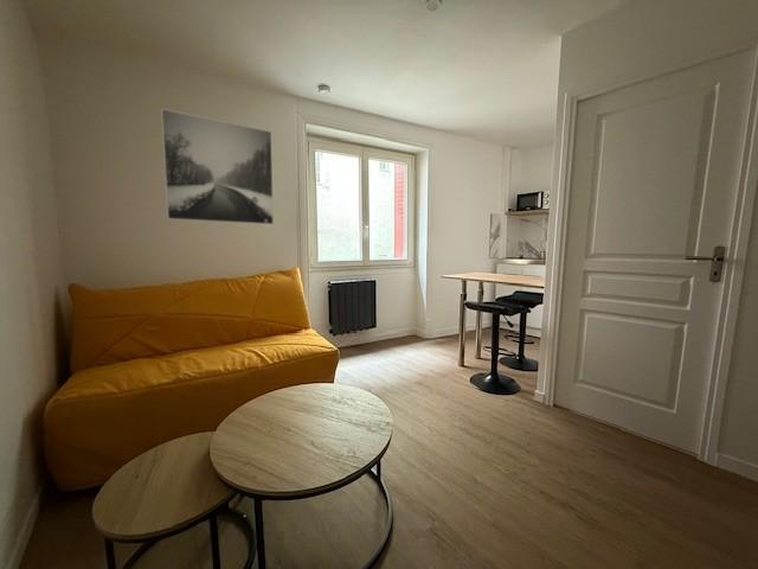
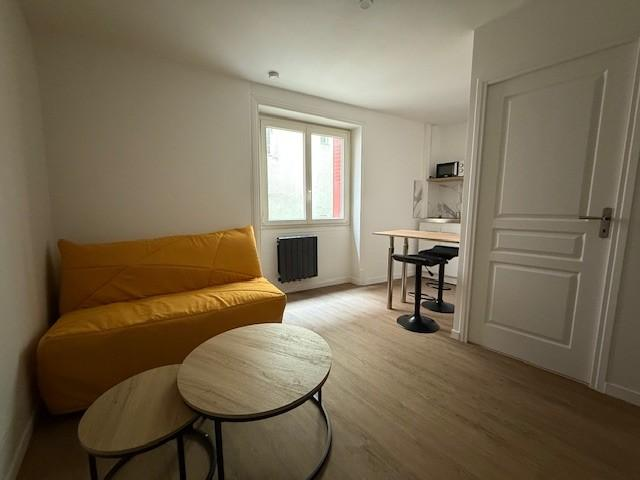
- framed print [160,108,275,225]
